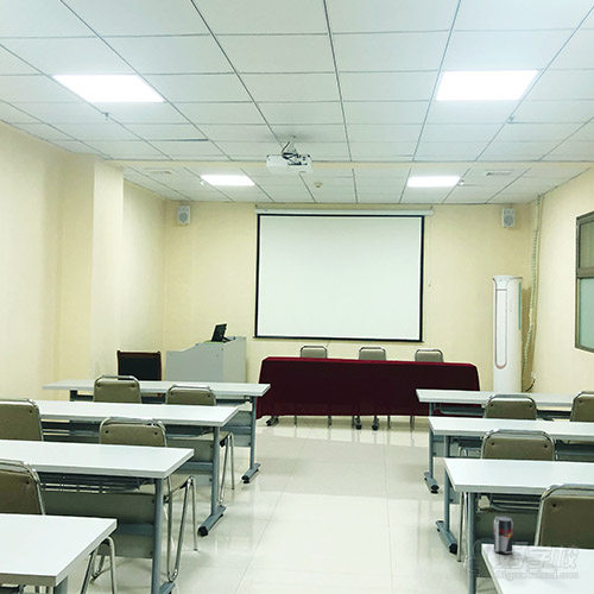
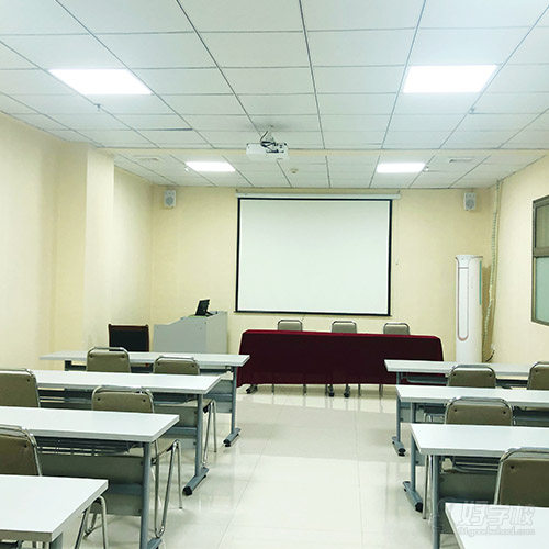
- beverage can [493,514,514,555]
